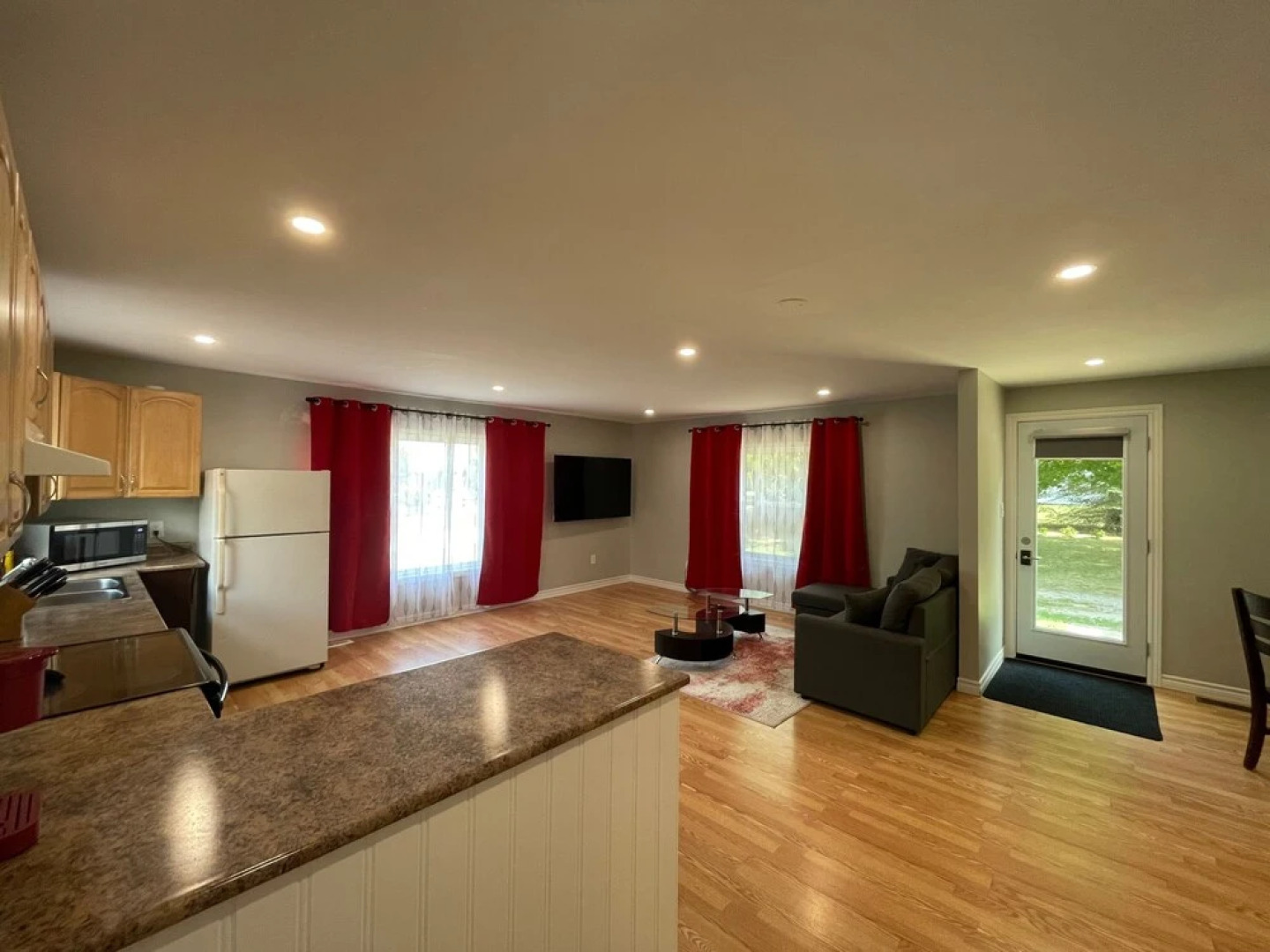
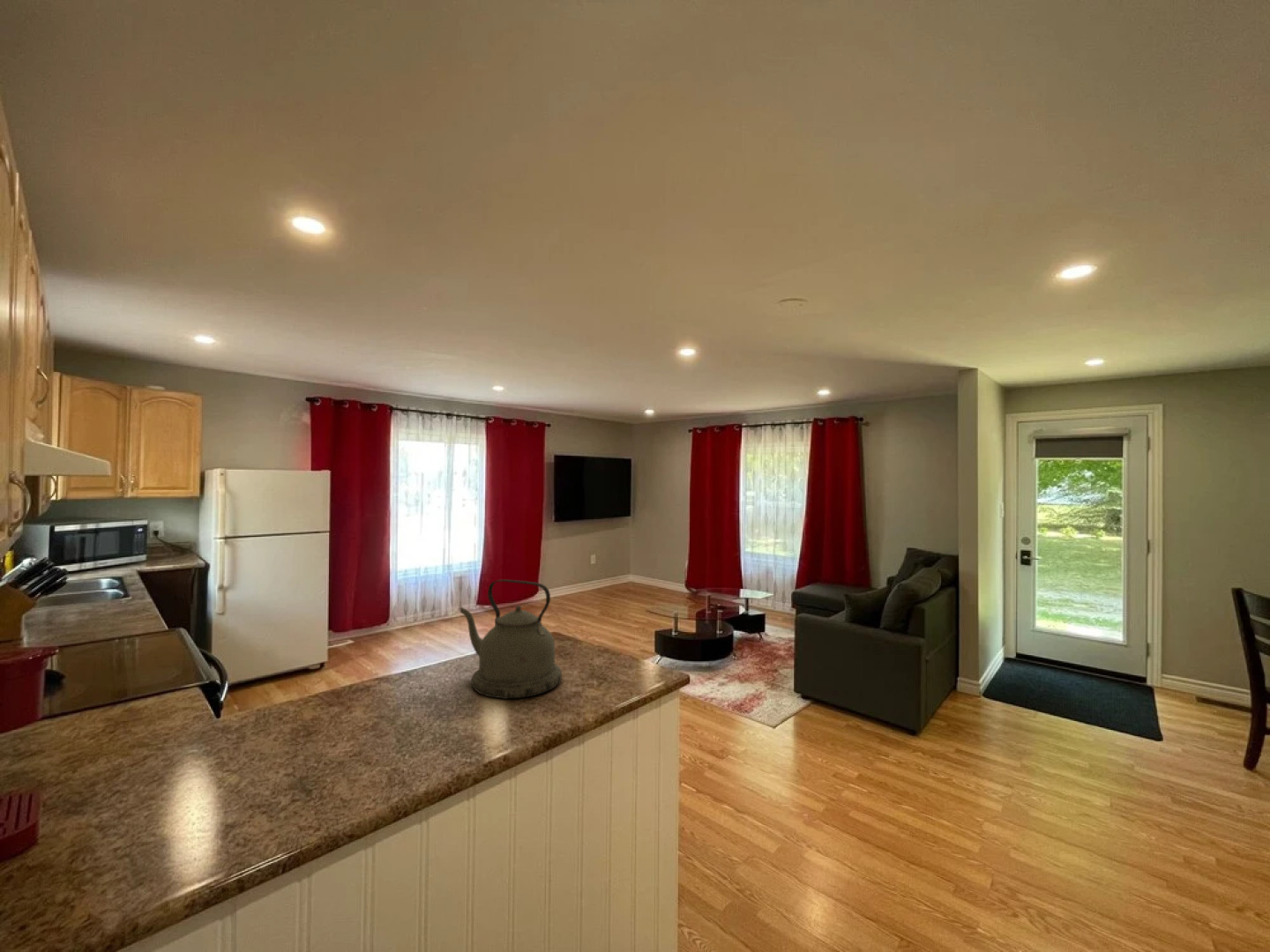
+ kettle [459,579,563,700]
